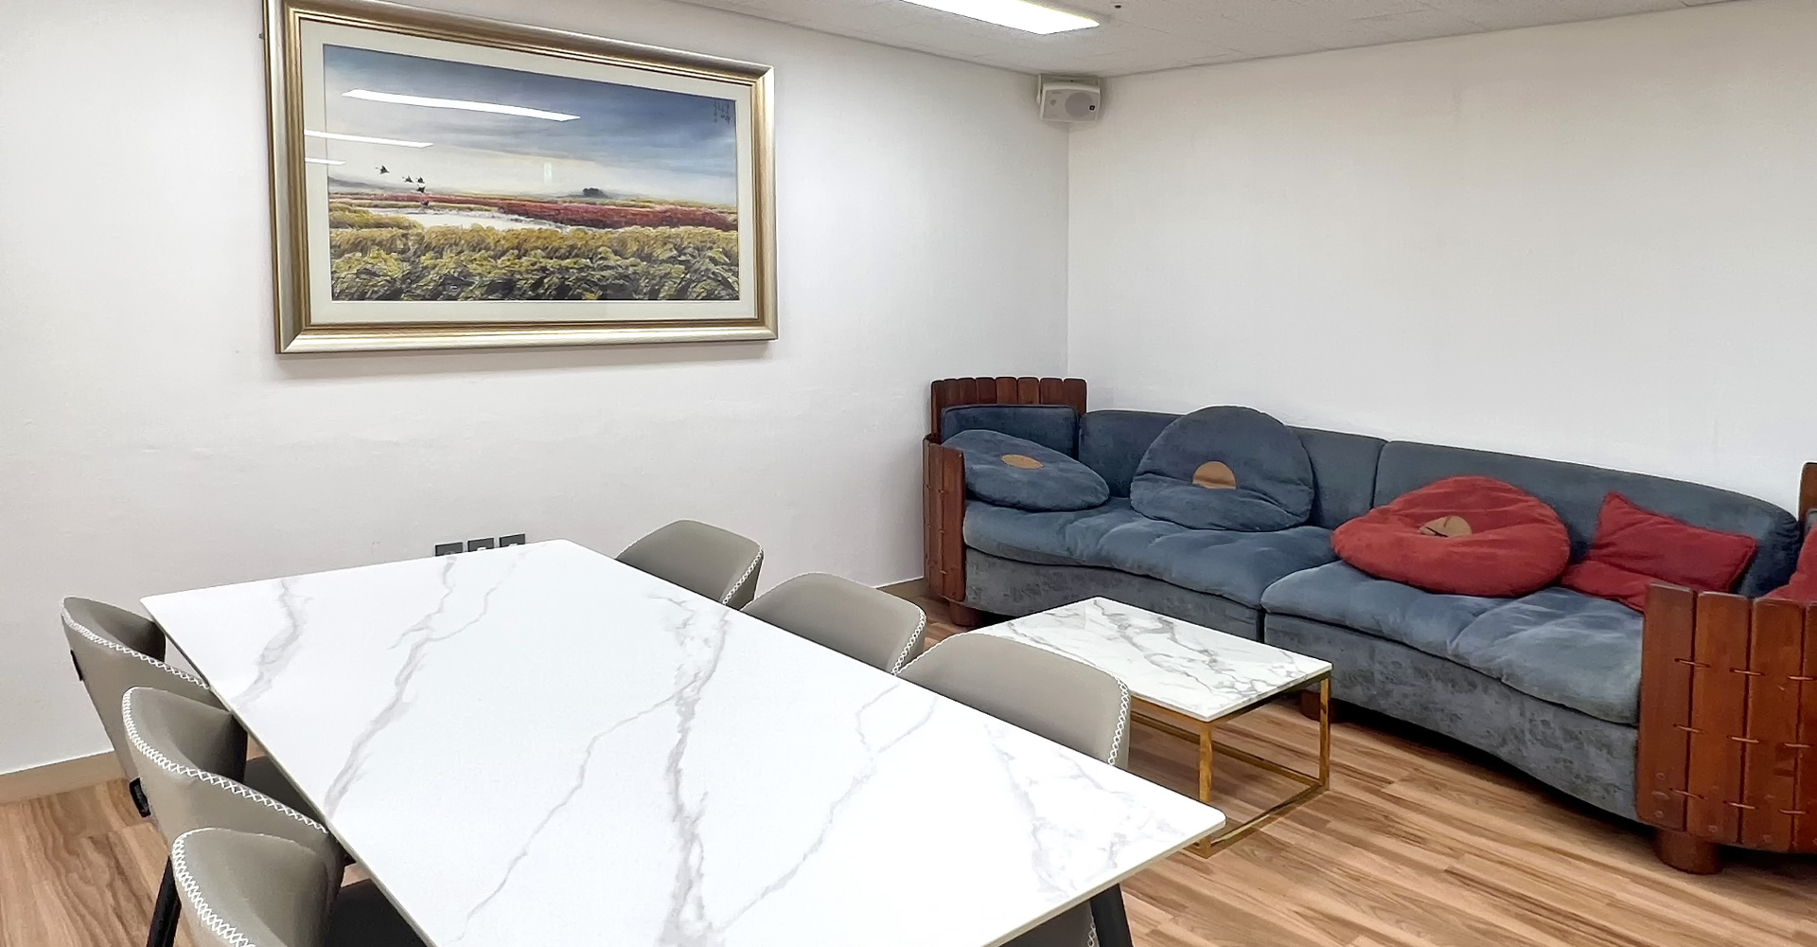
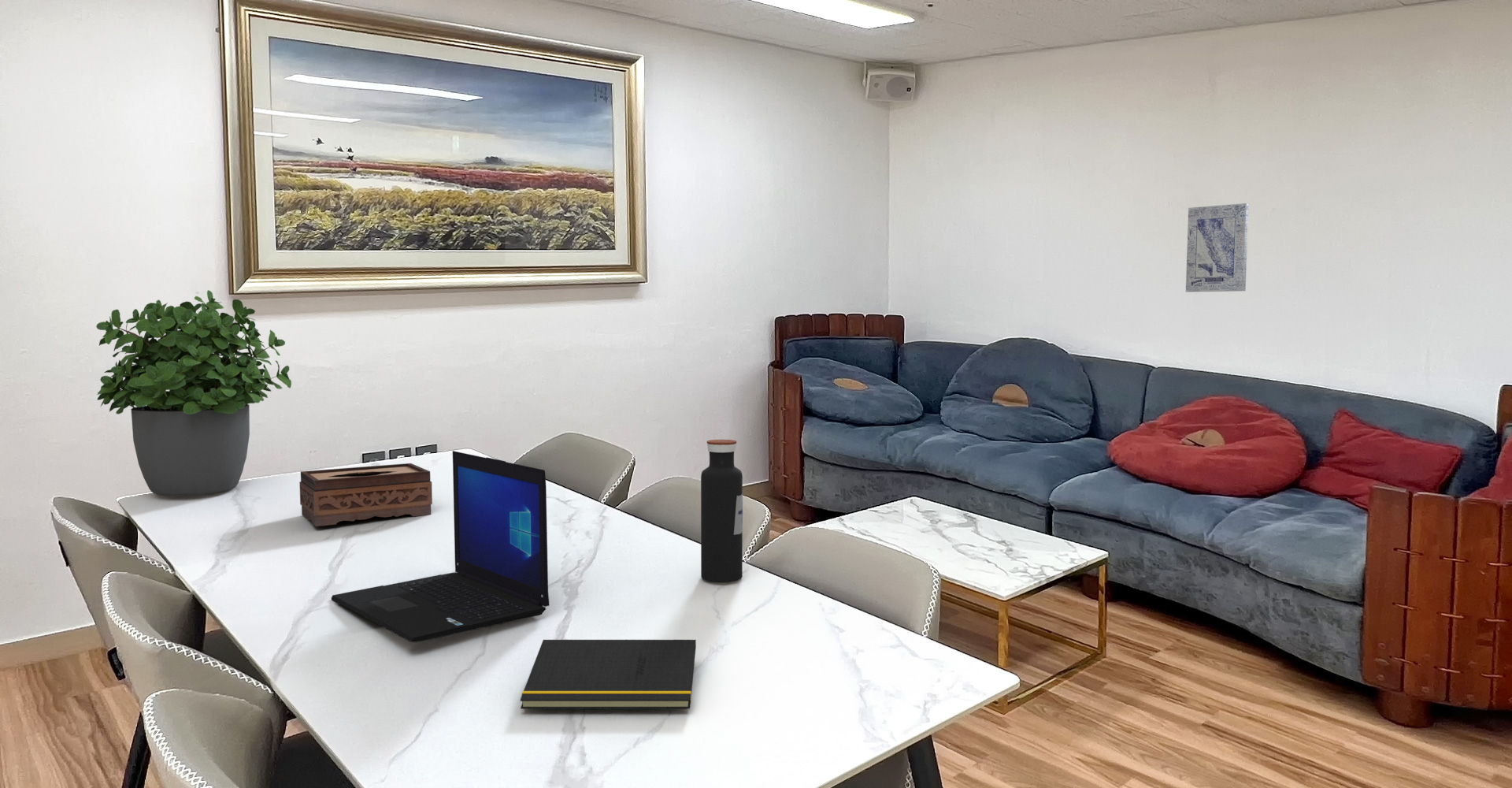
+ potted plant [95,289,292,497]
+ water bottle [700,439,743,583]
+ notepad [520,639,697,709]
+ laptop [331,450,550,643]
+ wall art [1185,203,1250,293]
+ tissue box [298,463,433,527]
